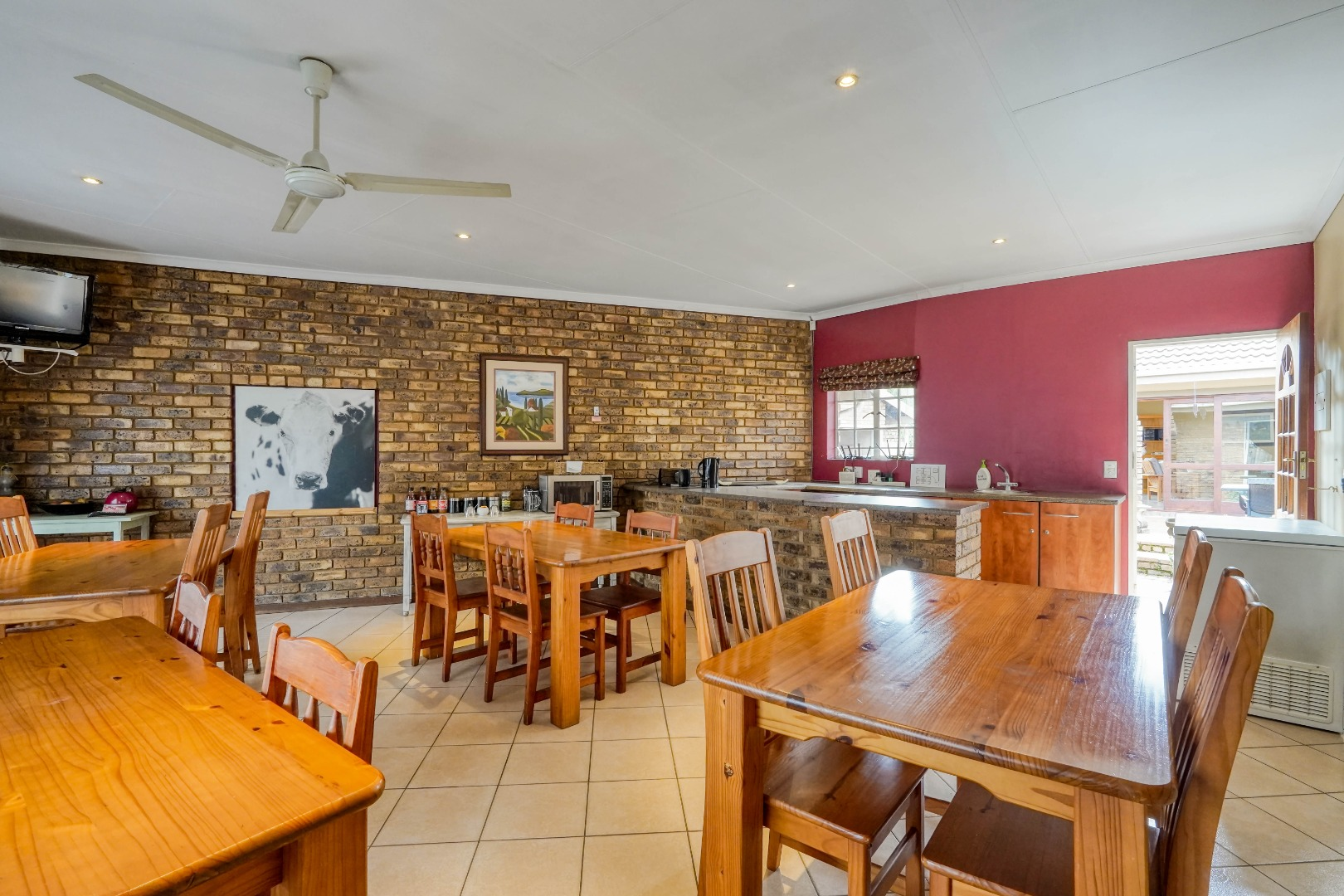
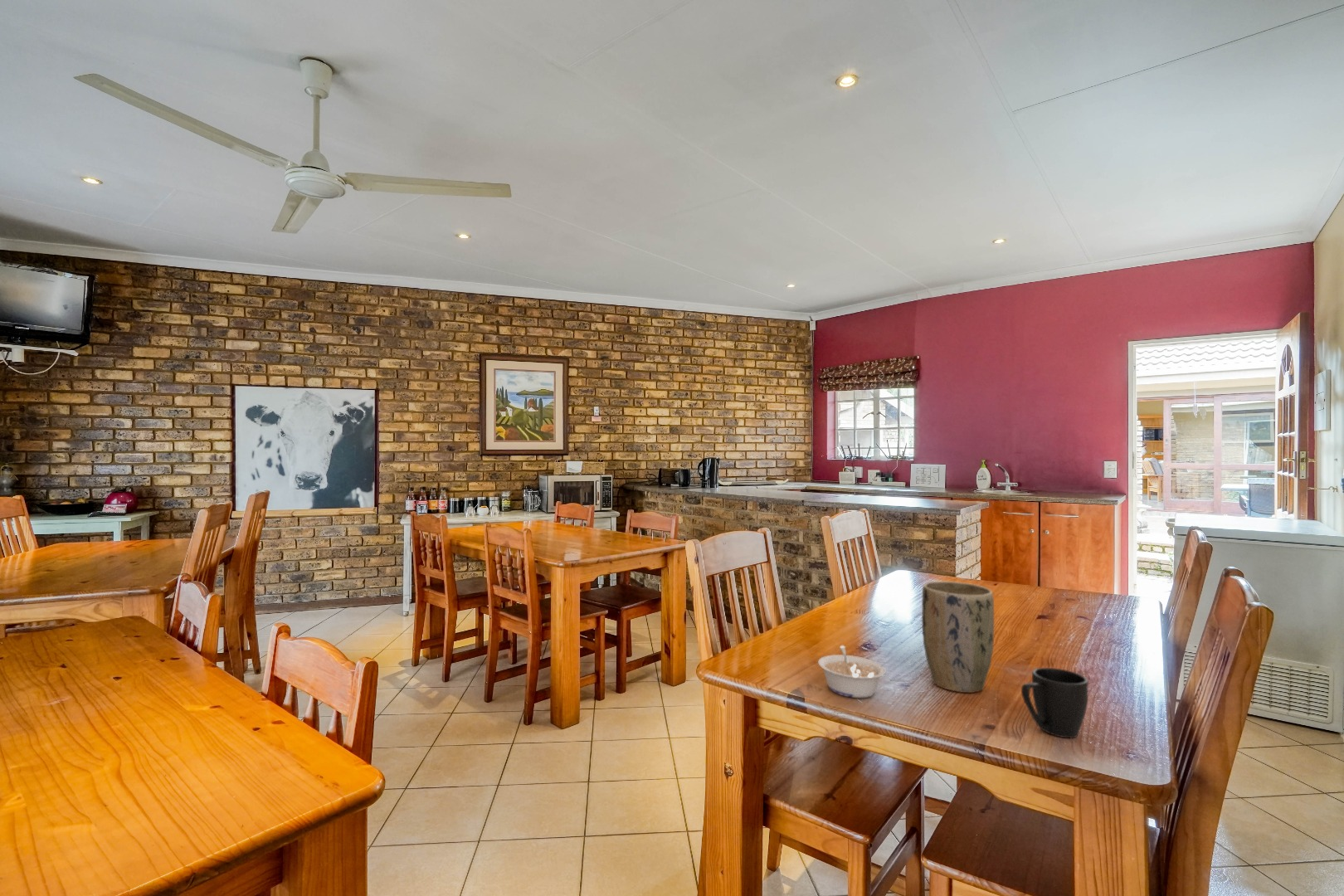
+ plant pot [921,581,995,694]
+ legume [817,645,887,699]
+ mug [1020,667,1088,738]
